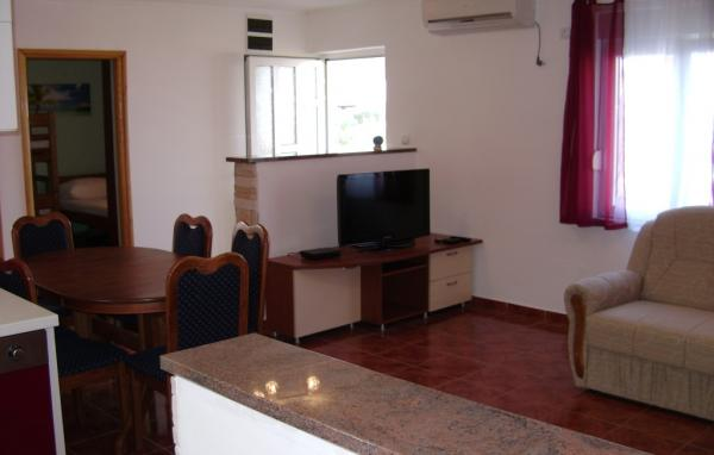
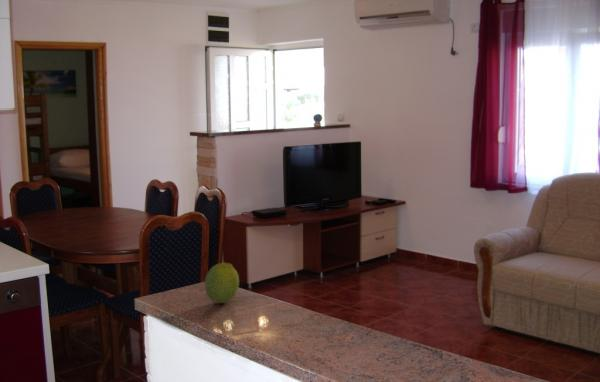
+ fruit [204,262,240,304]
